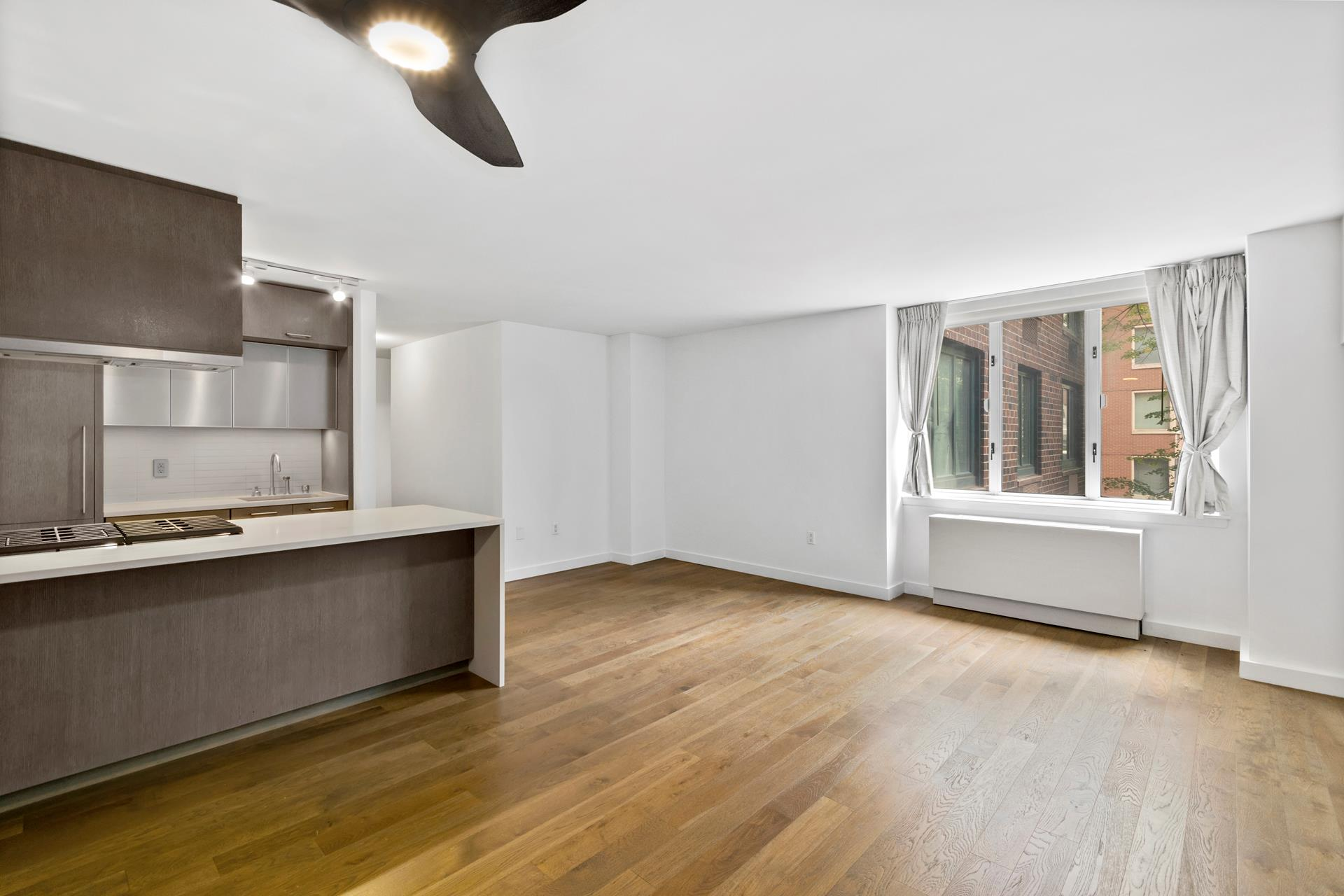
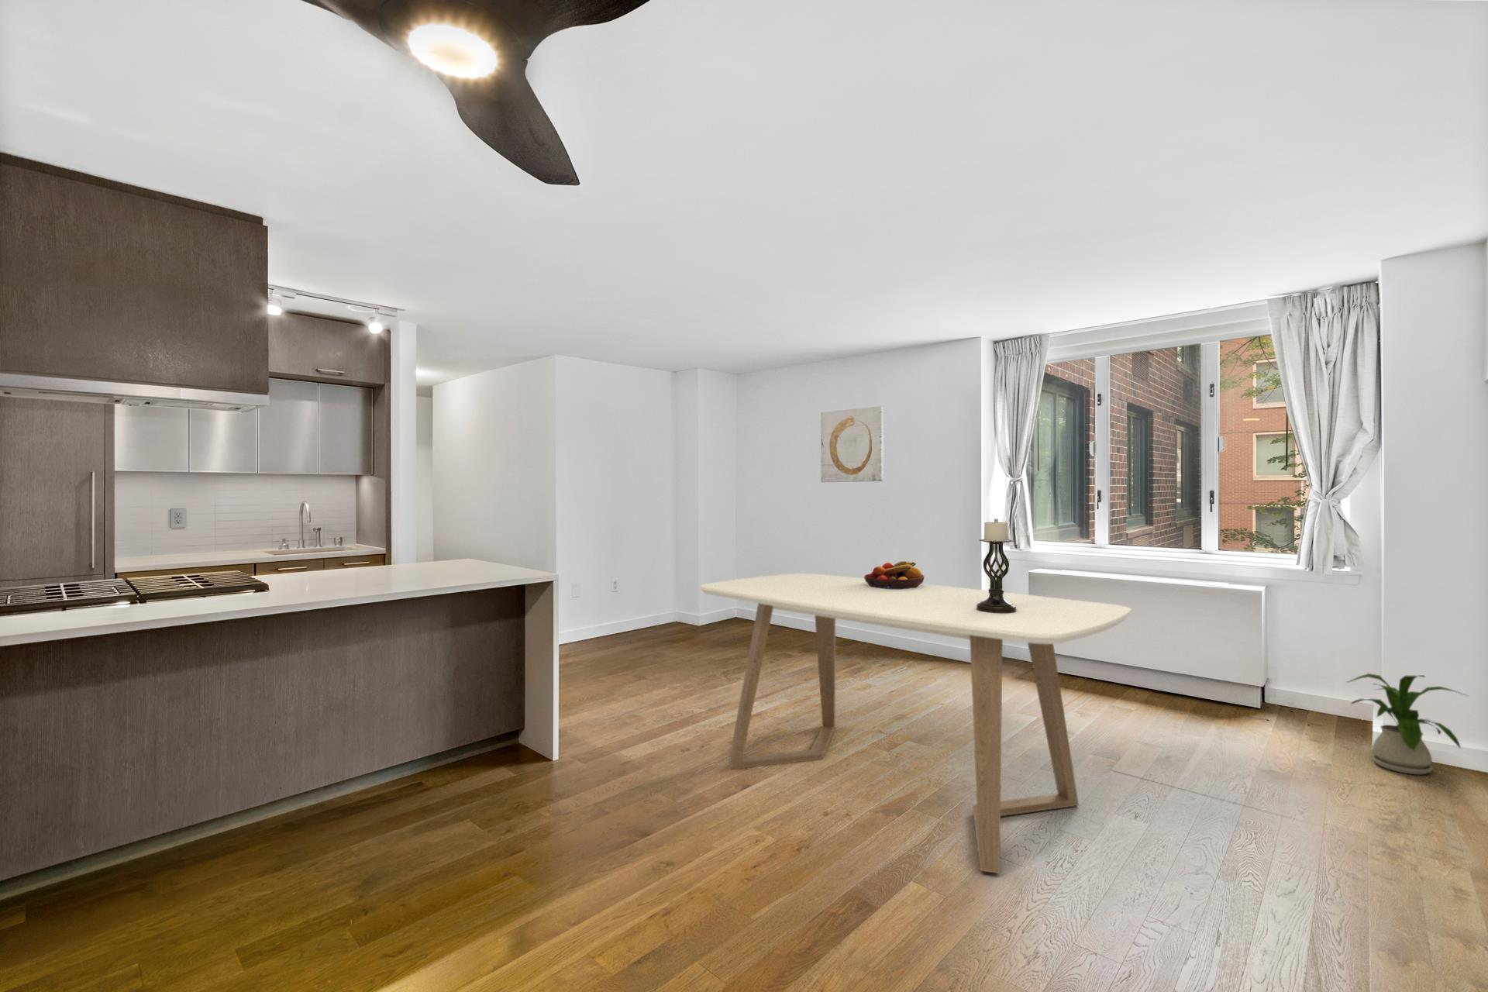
+ house plant [1345,673,1470,775]
+ dining table [700,572,1133,875]
+ wall art [820,405,885,483]
+ fruit bowl [864,560,924,590]
+ candle holder [975,518,1016,613]
